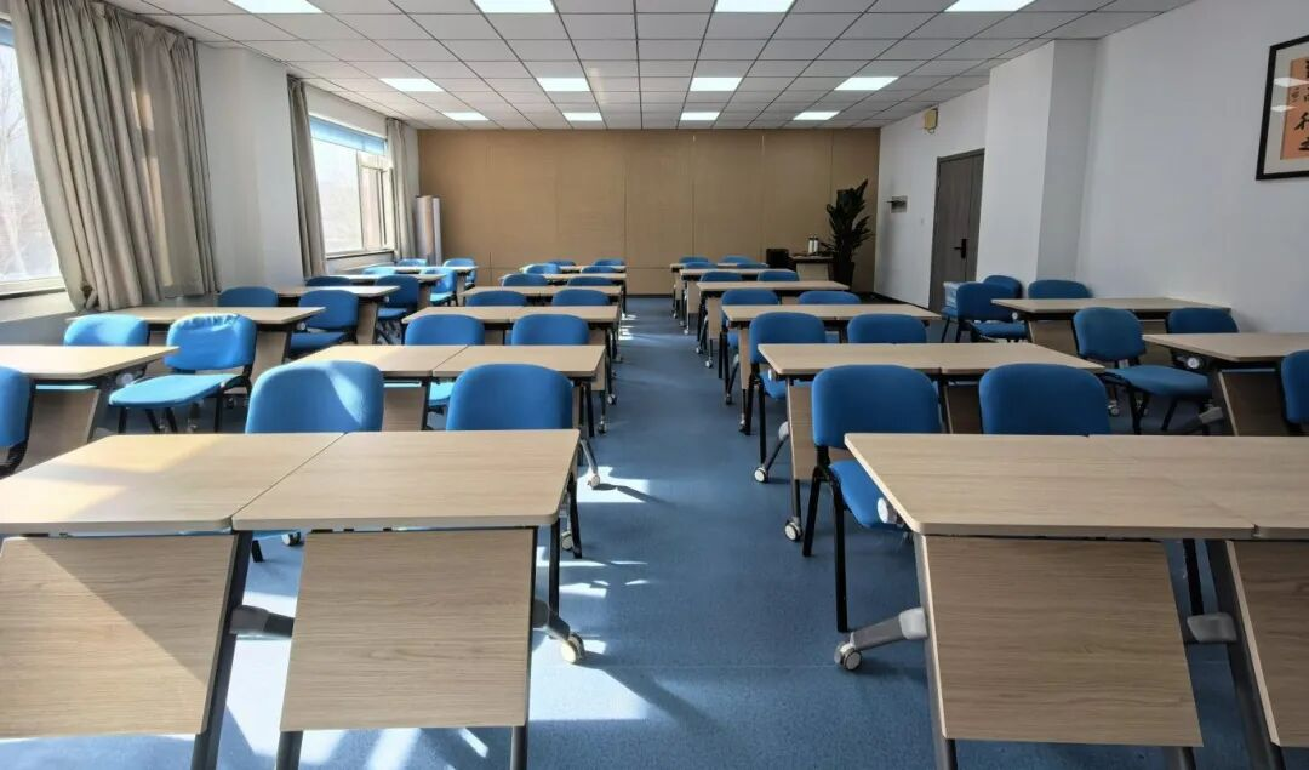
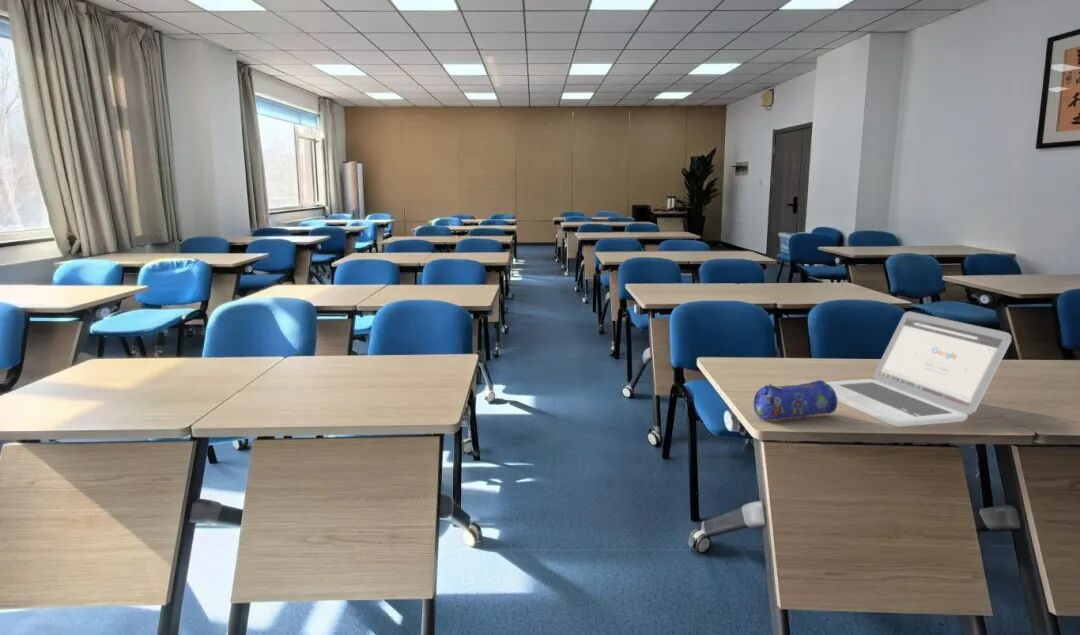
+ laptop [825,311,1012,428]
+ pencil case [753,379,838,421]
